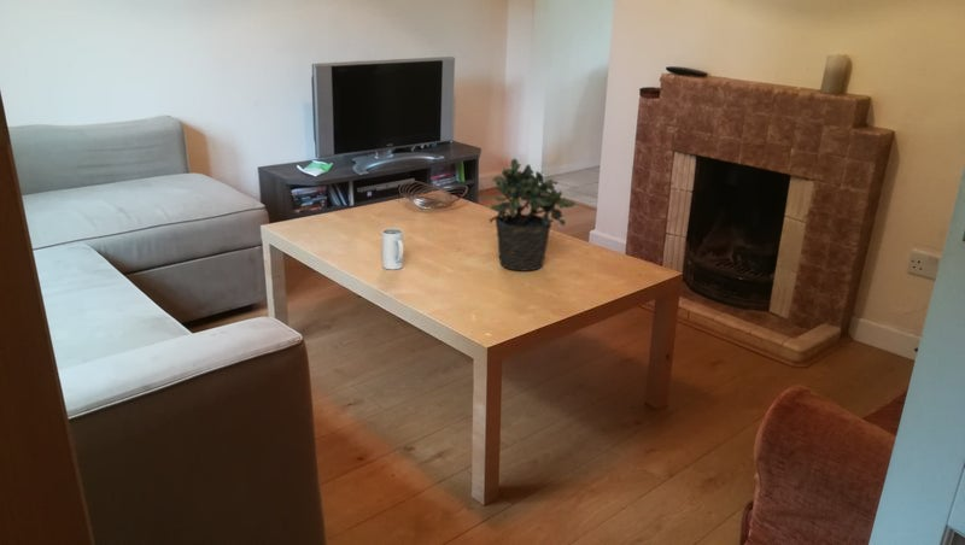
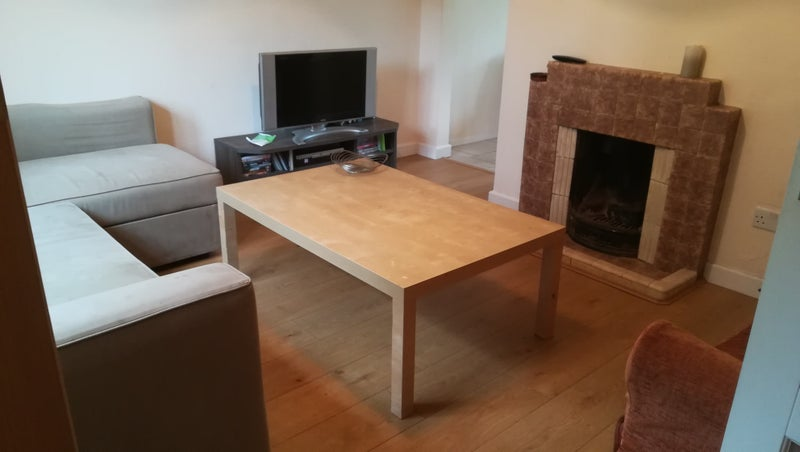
- mug [381,228,404,270]
- potted plant [489,157,577,272]
